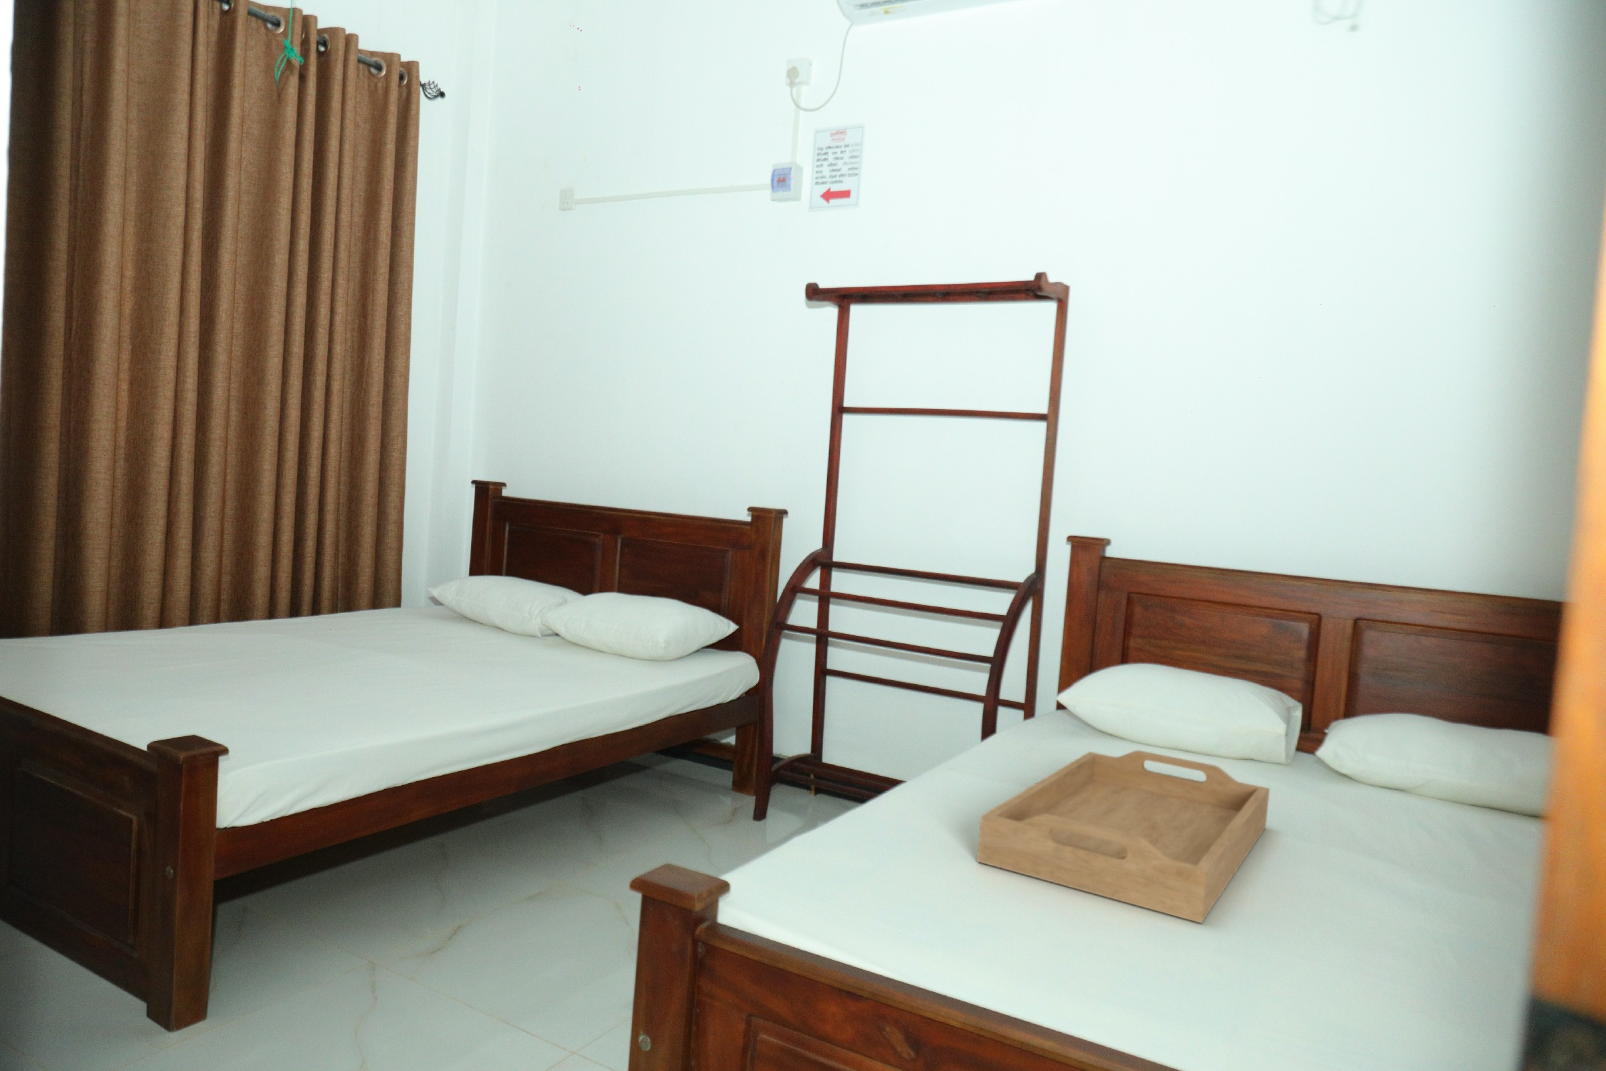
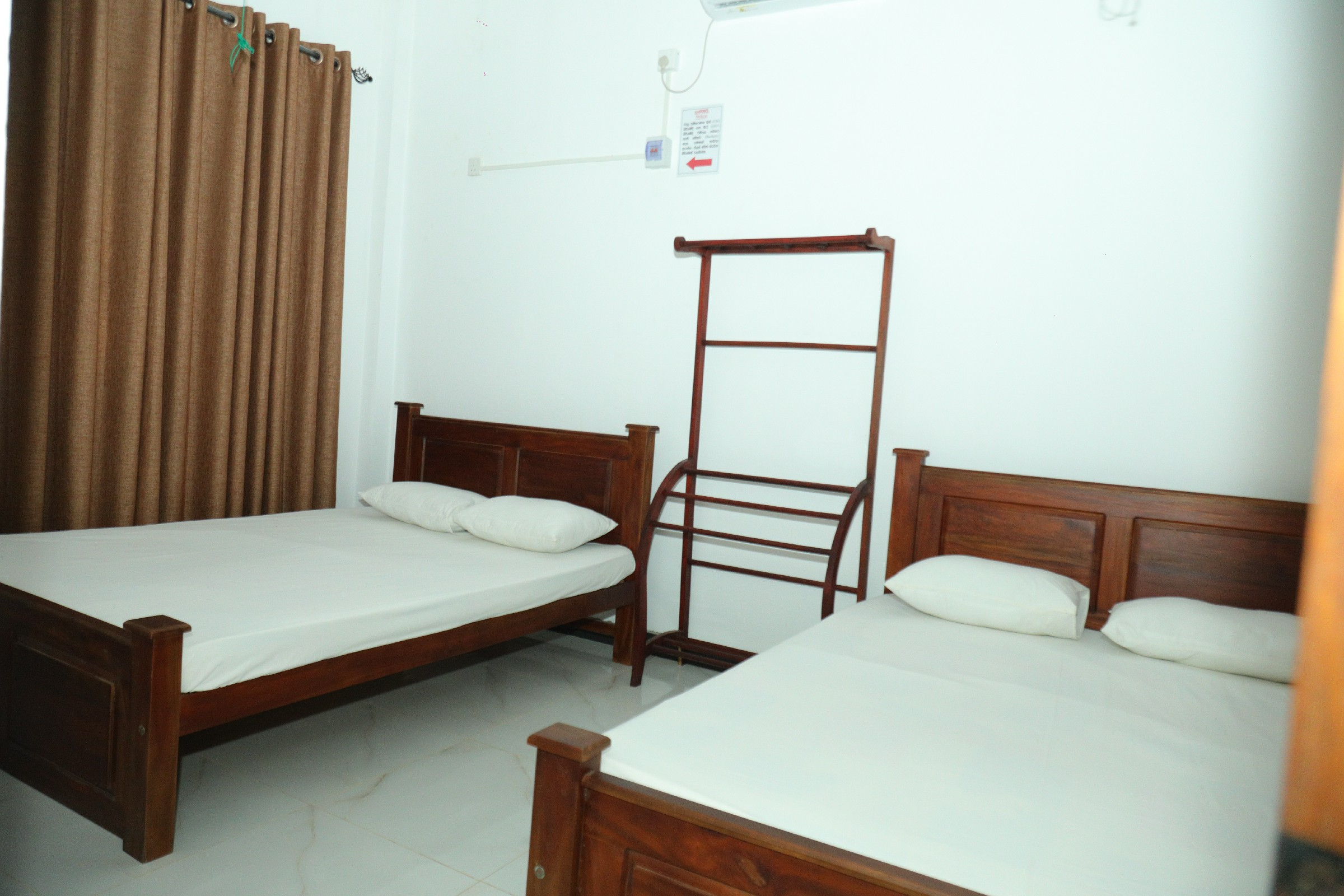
- serving tray [976,749,1270,924]
